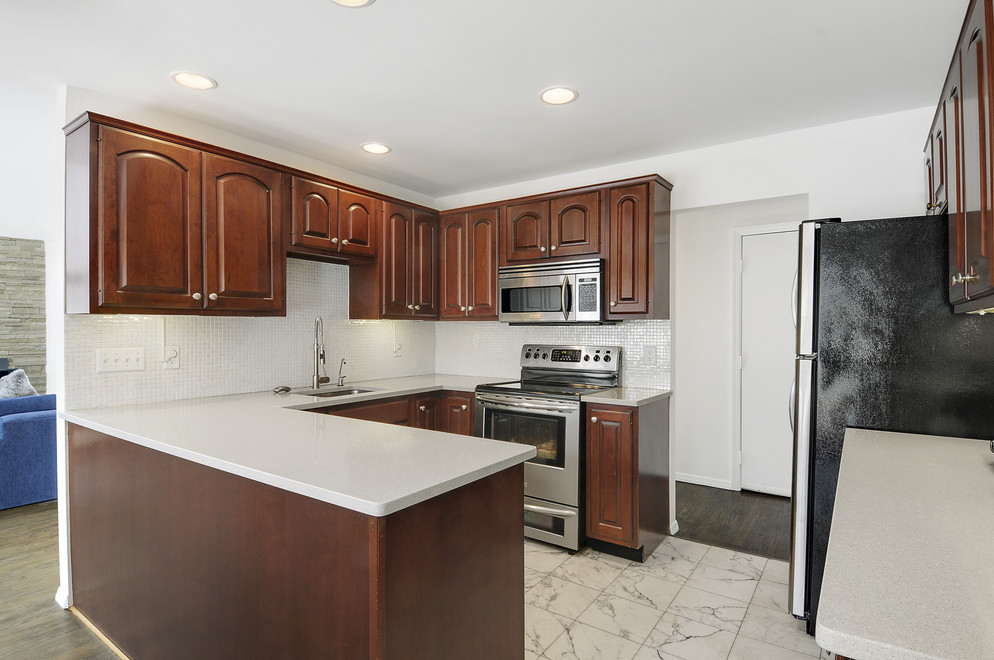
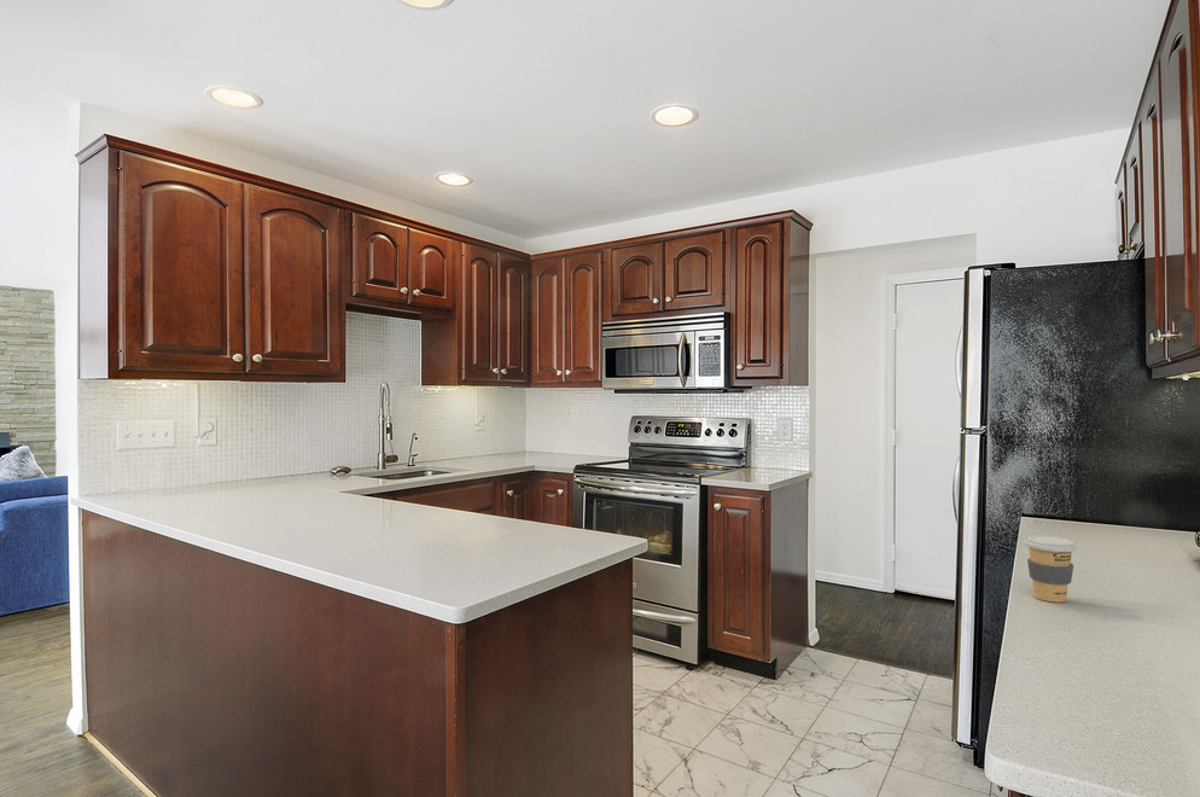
+ coffee cup [1023,535,1078,604]
